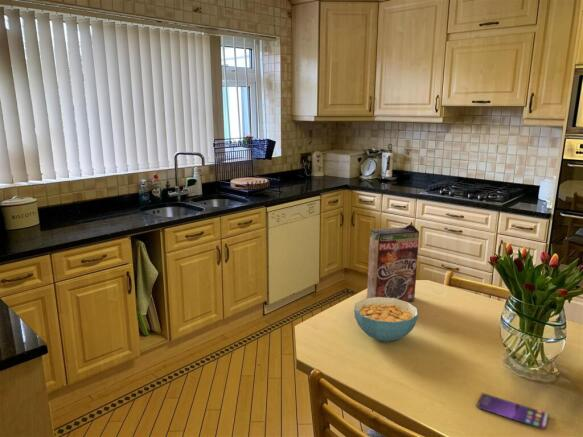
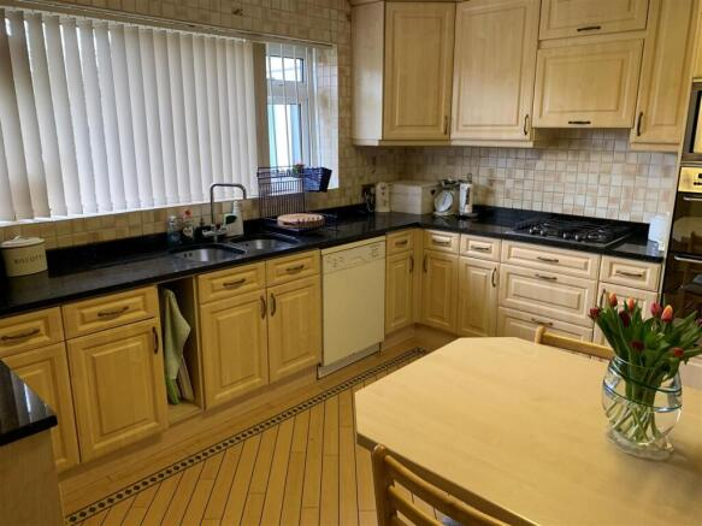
- cereal bowl [353,297,419,343]
- smartphone [476,392,550,431]
- cereal box [366,223,420,303]
